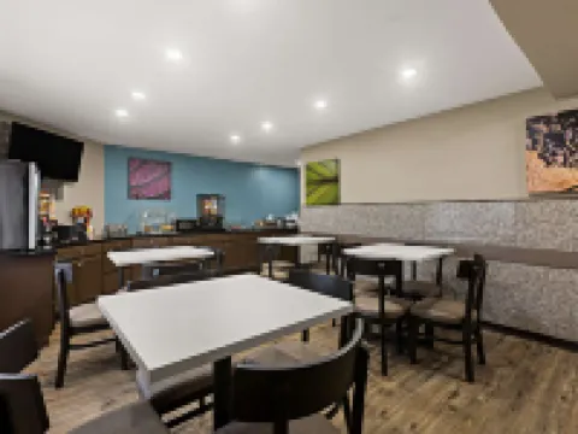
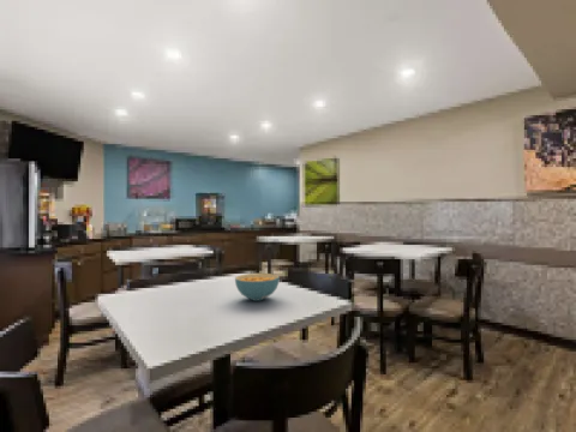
+ cereal bowl [234,272,281,302]
